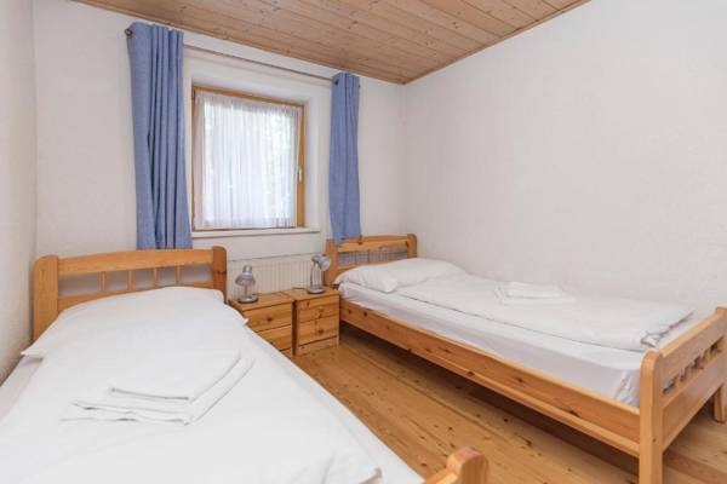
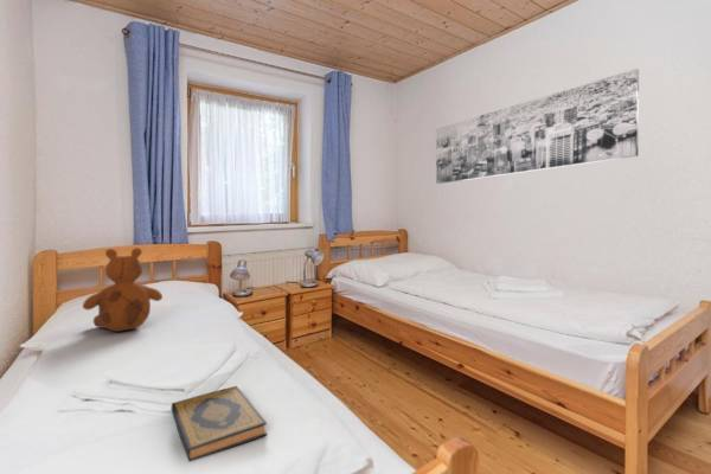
+ wall art [435,68,640,185]
+ teddy bear [82,246,164,333]
+ hardback book [169,385,268,463]
